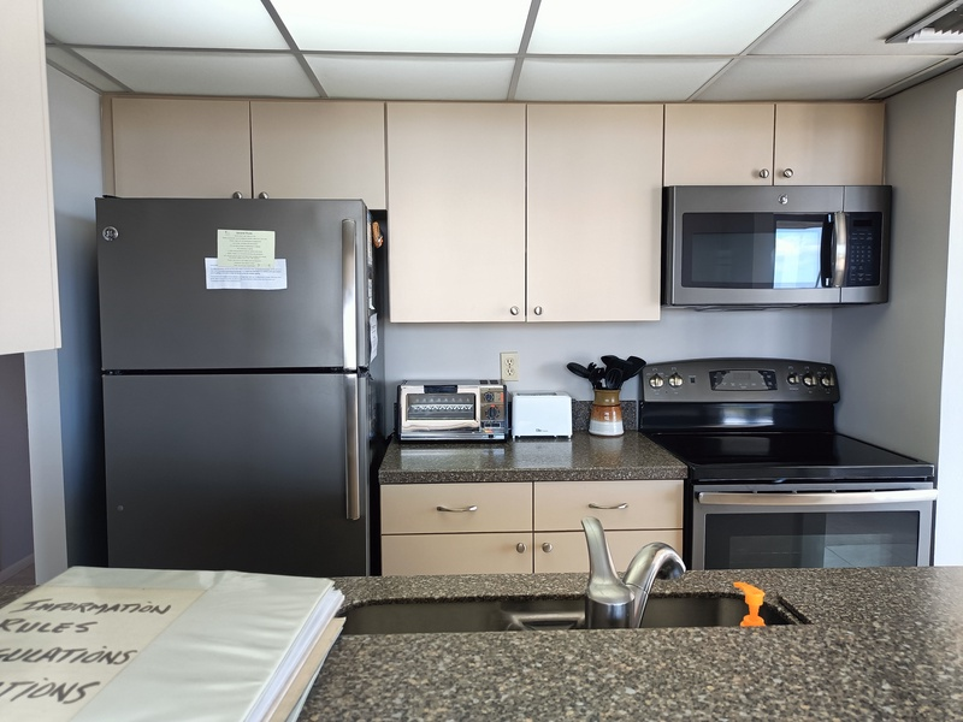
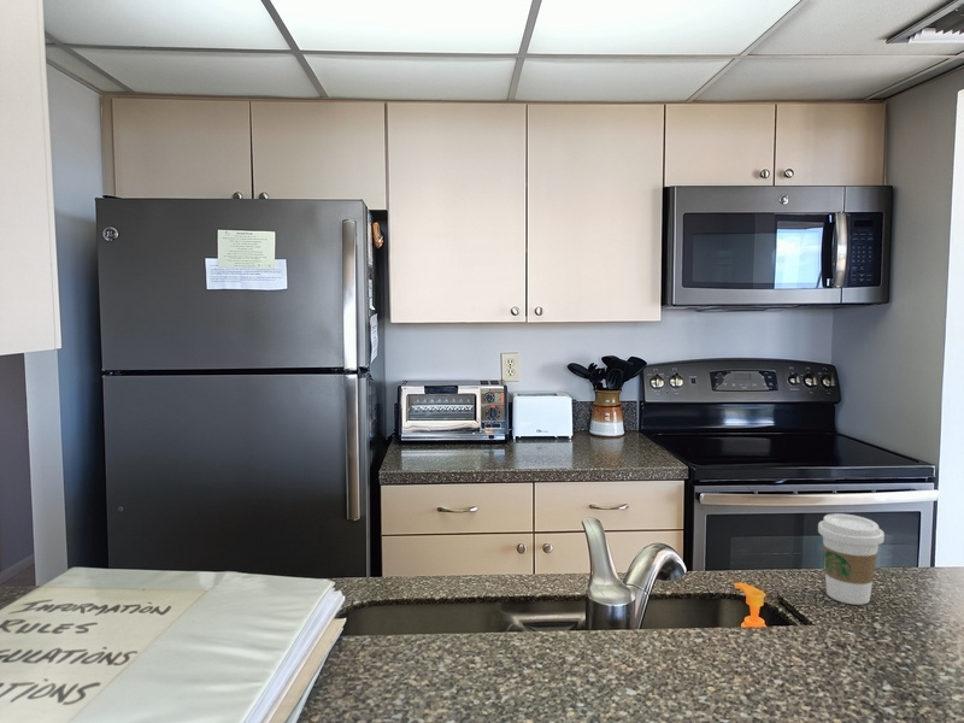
+ coffee cup [817,512,886,606]
